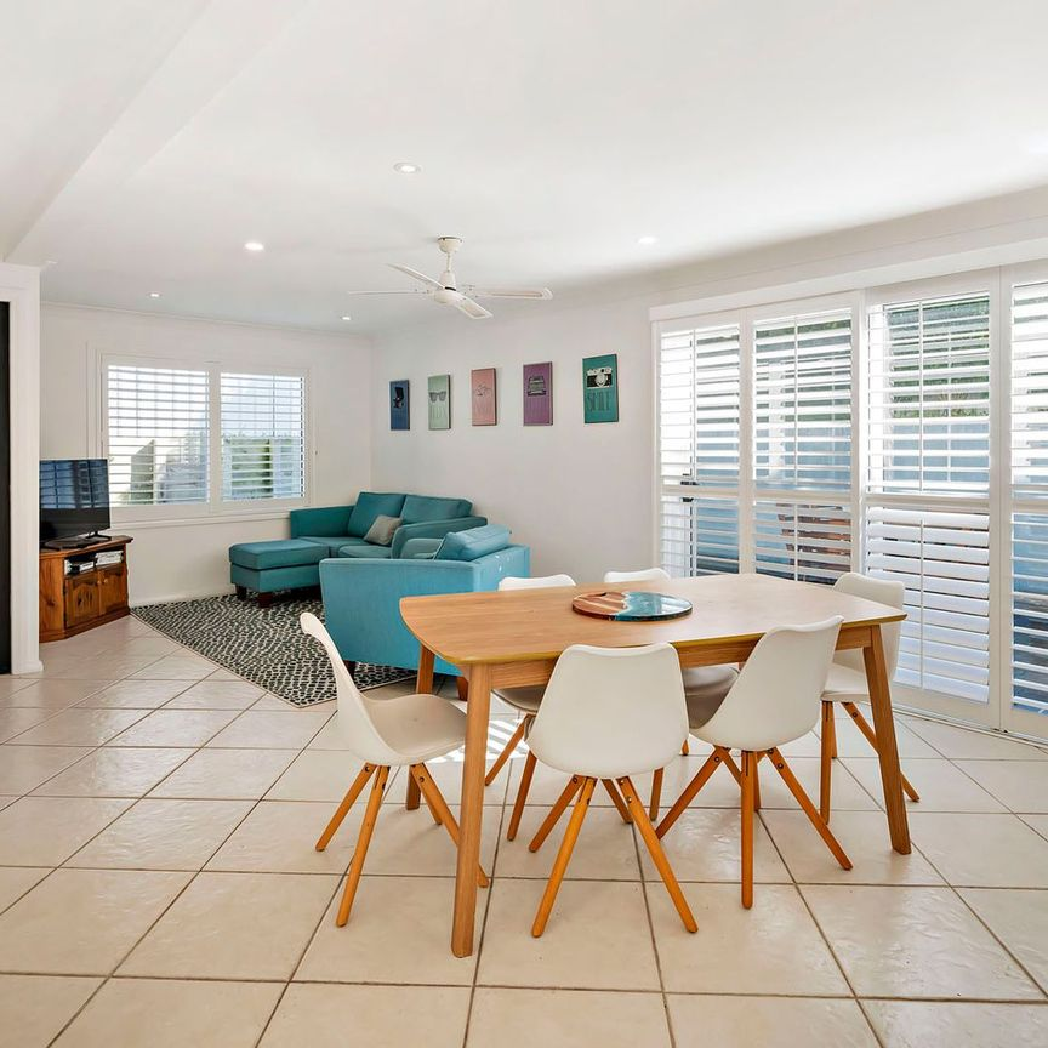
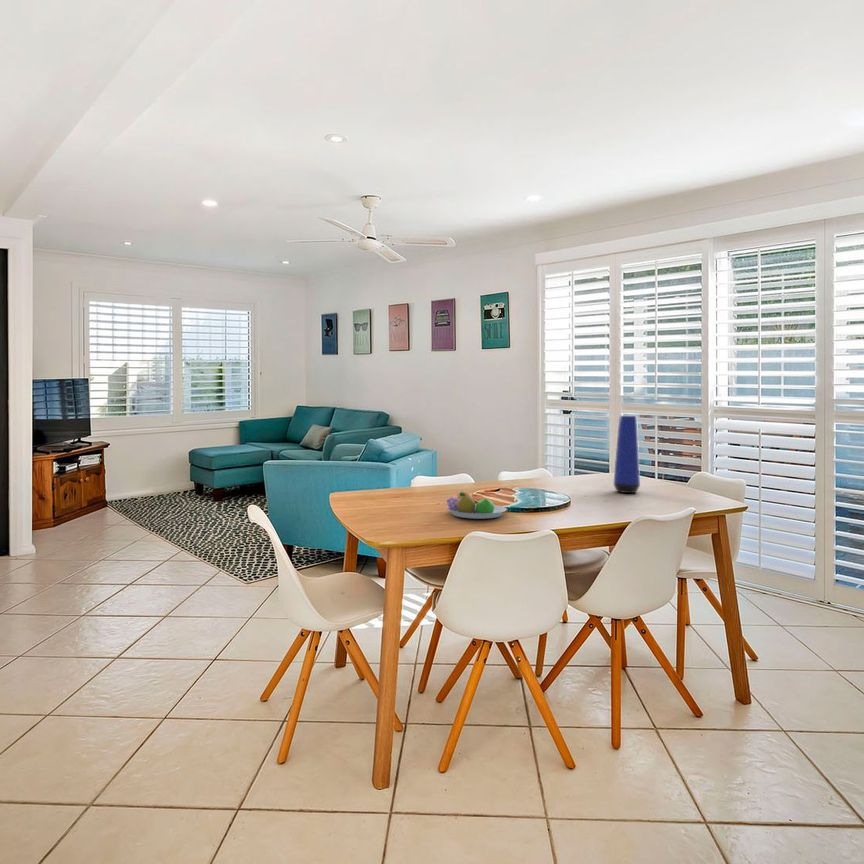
+ fruit bowl [446,491,508,520]
+ vase [613,414,641,494]
